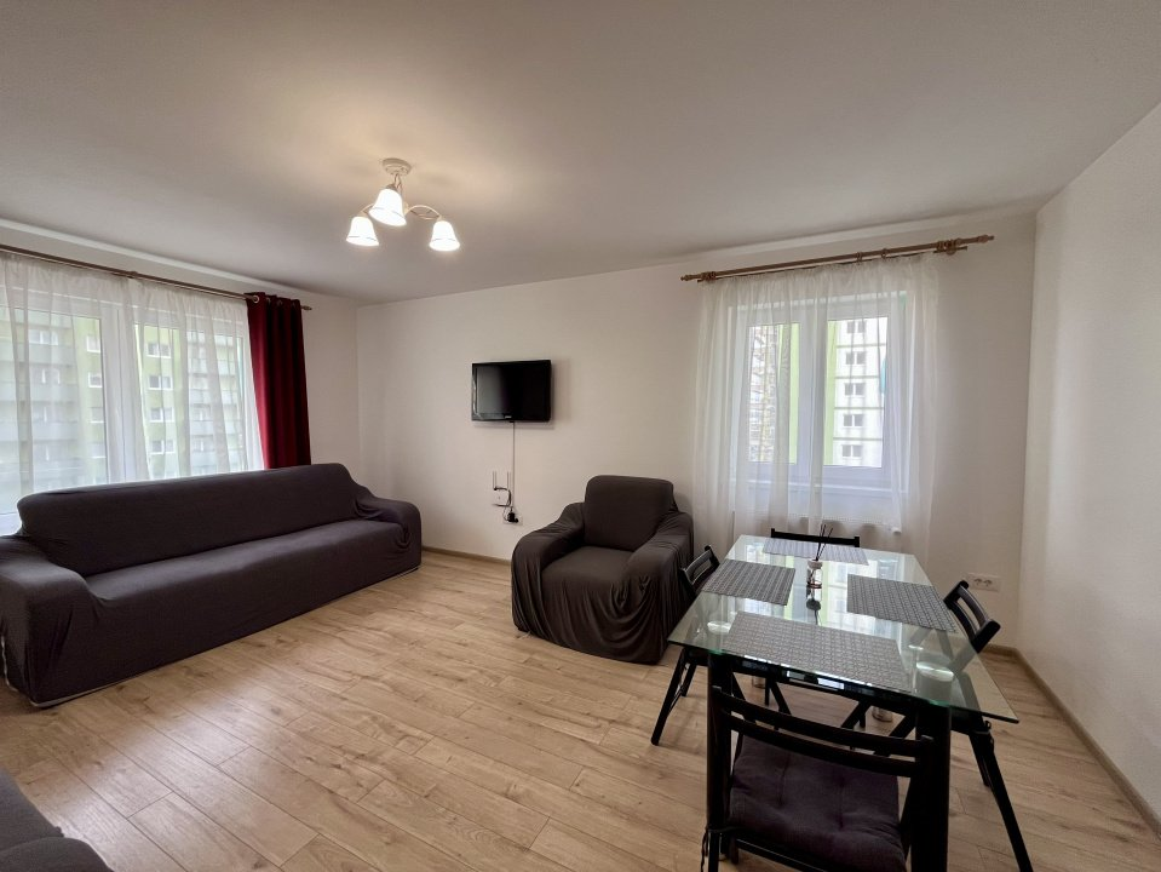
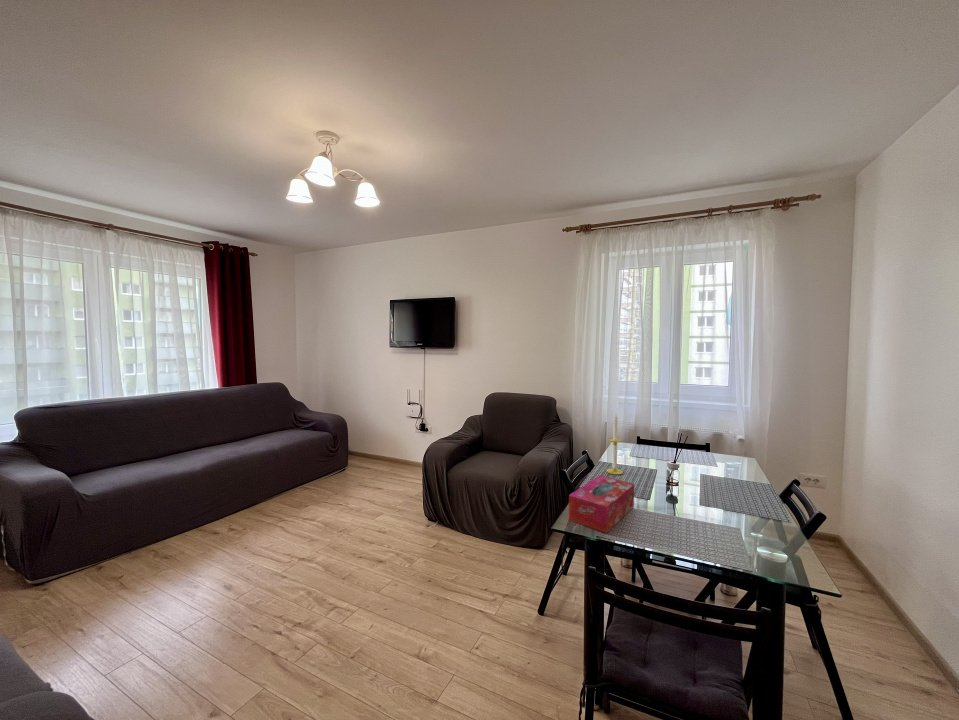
+ tissue box [568,474,635,534]
+ candle [605,413,624,476]
